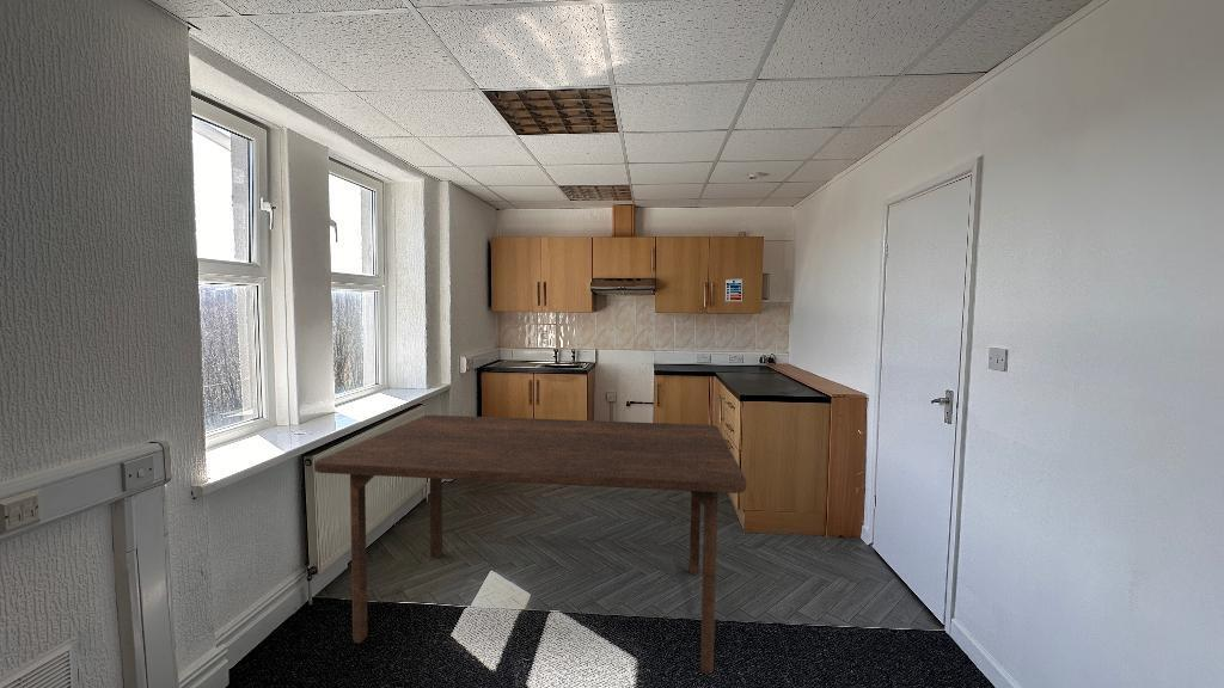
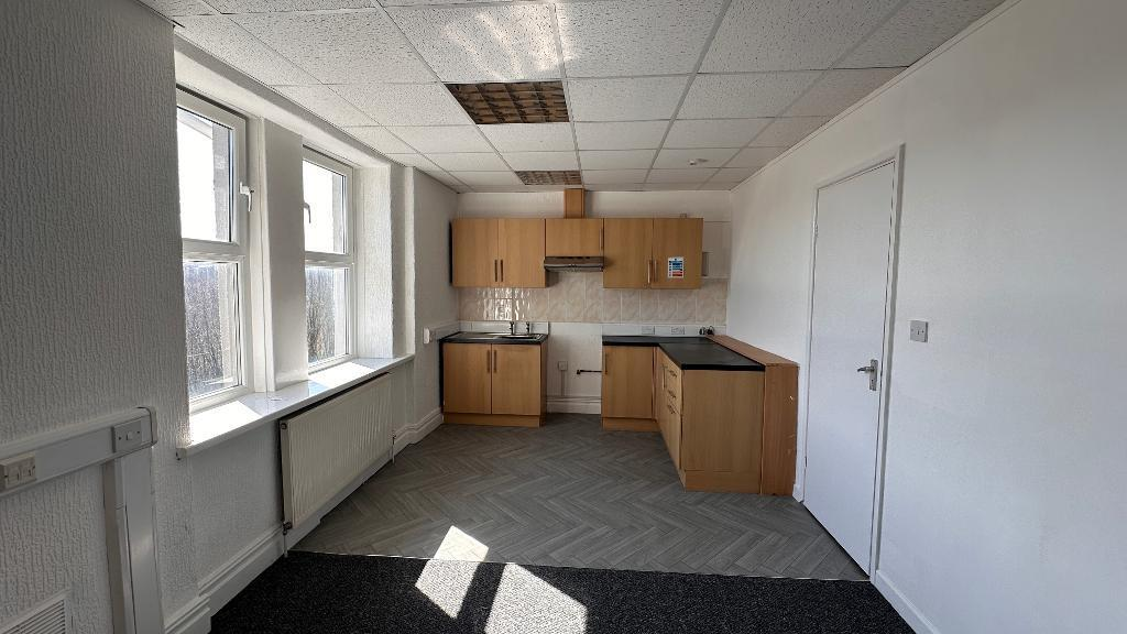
- dining table [313,414,748,674]
